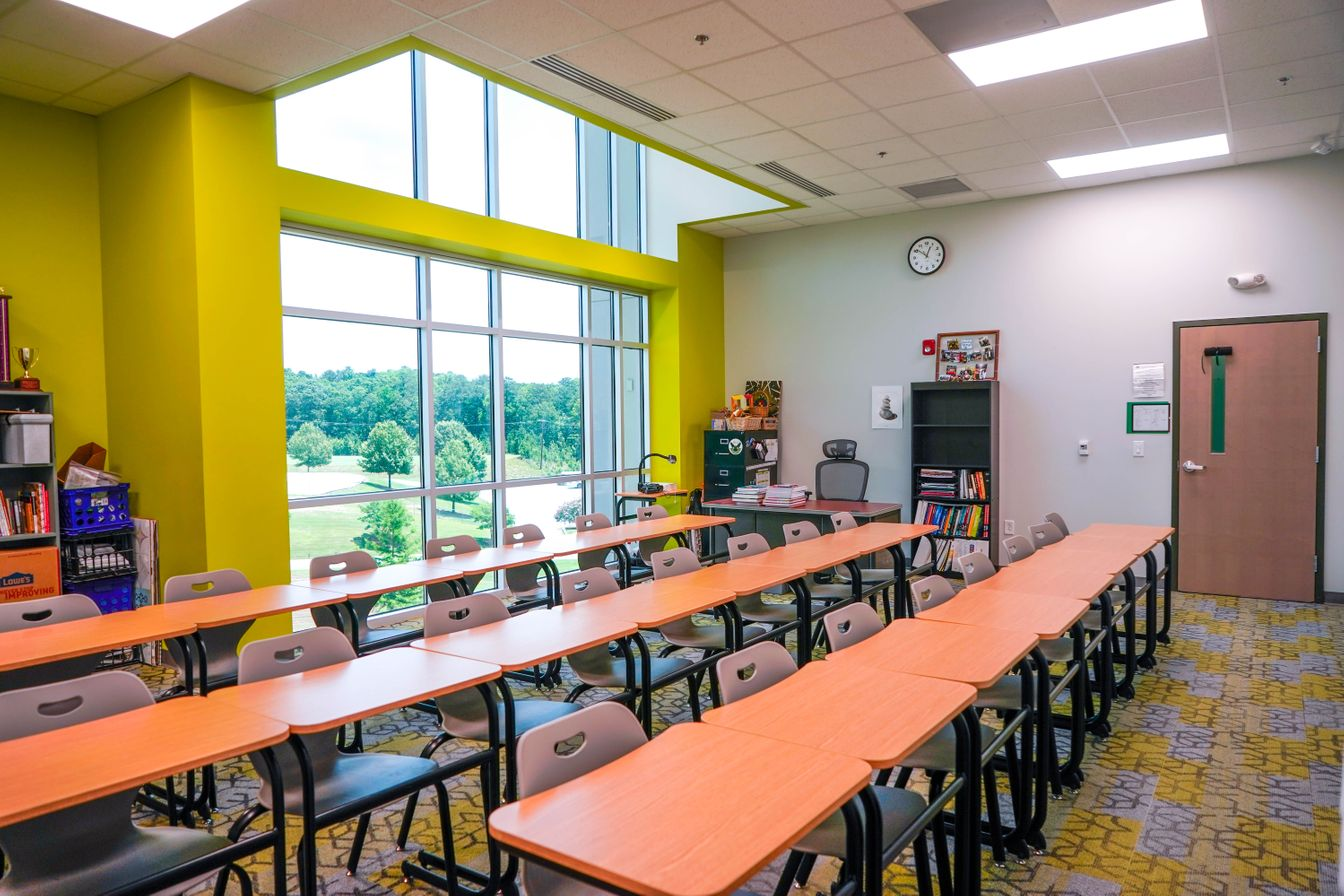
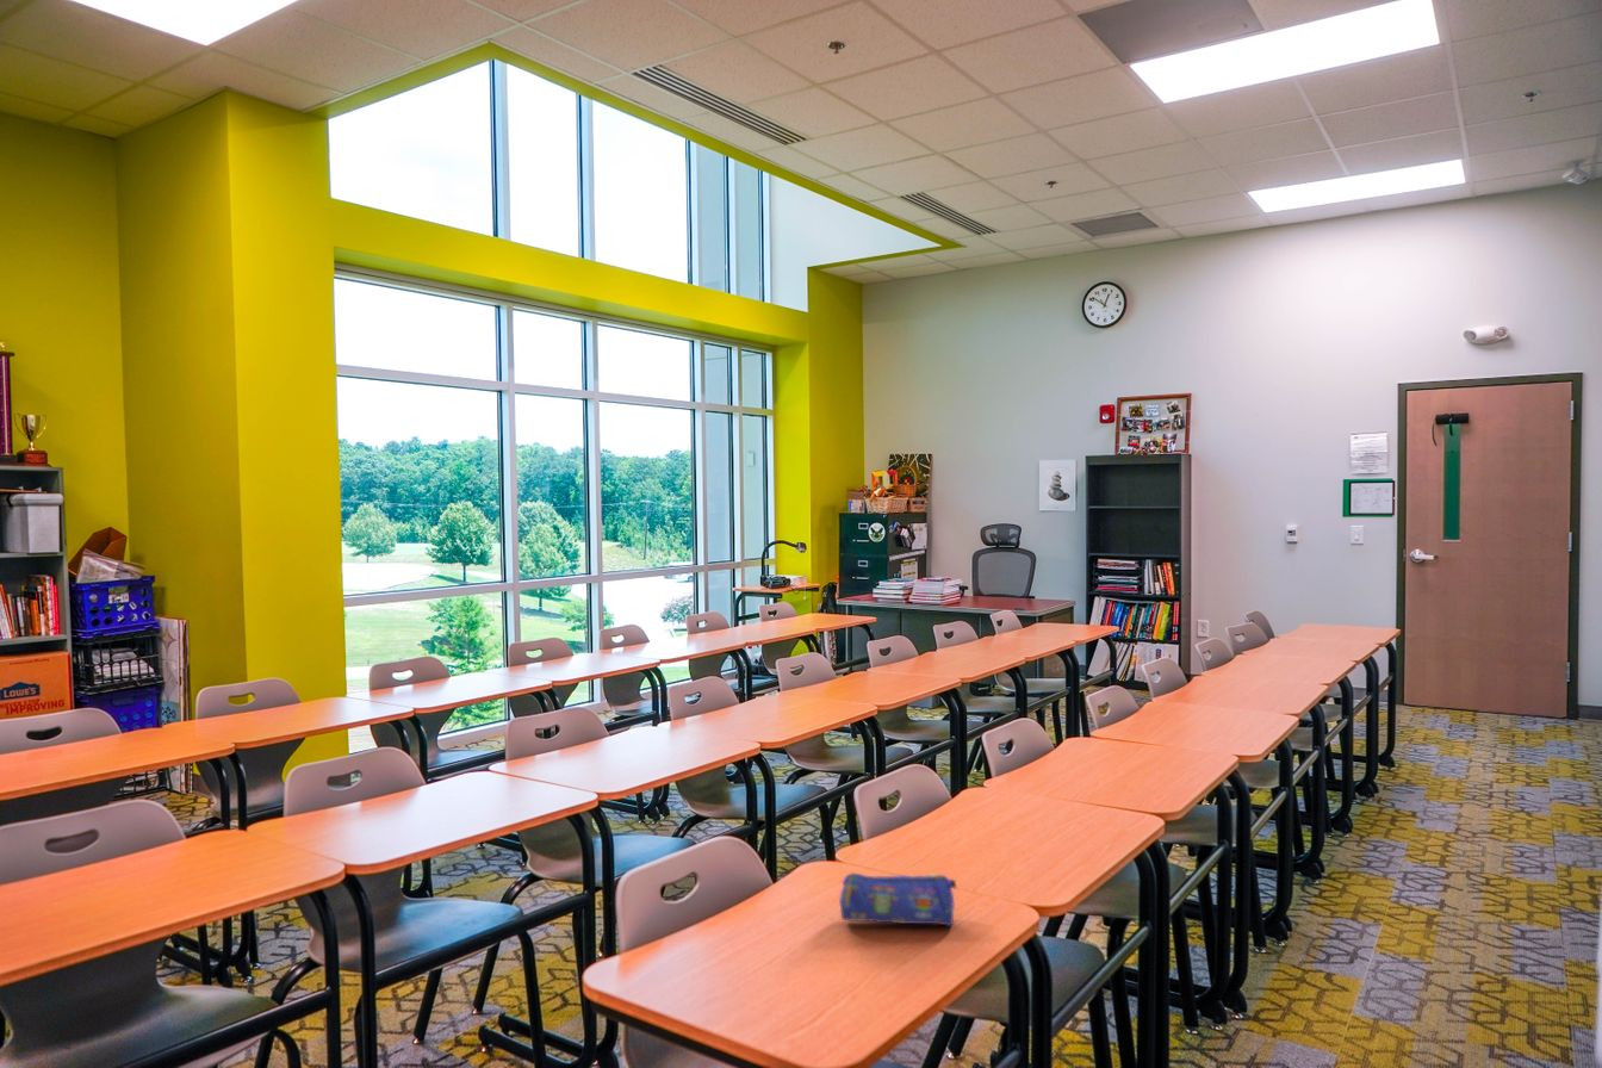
+ pencil case [838,873,957,927]
